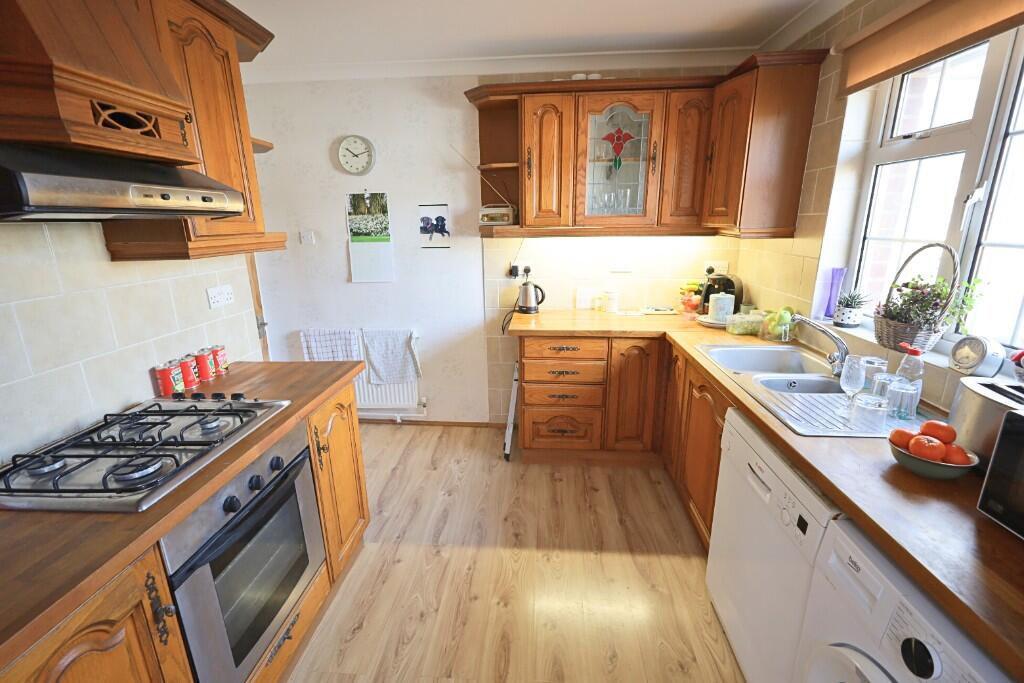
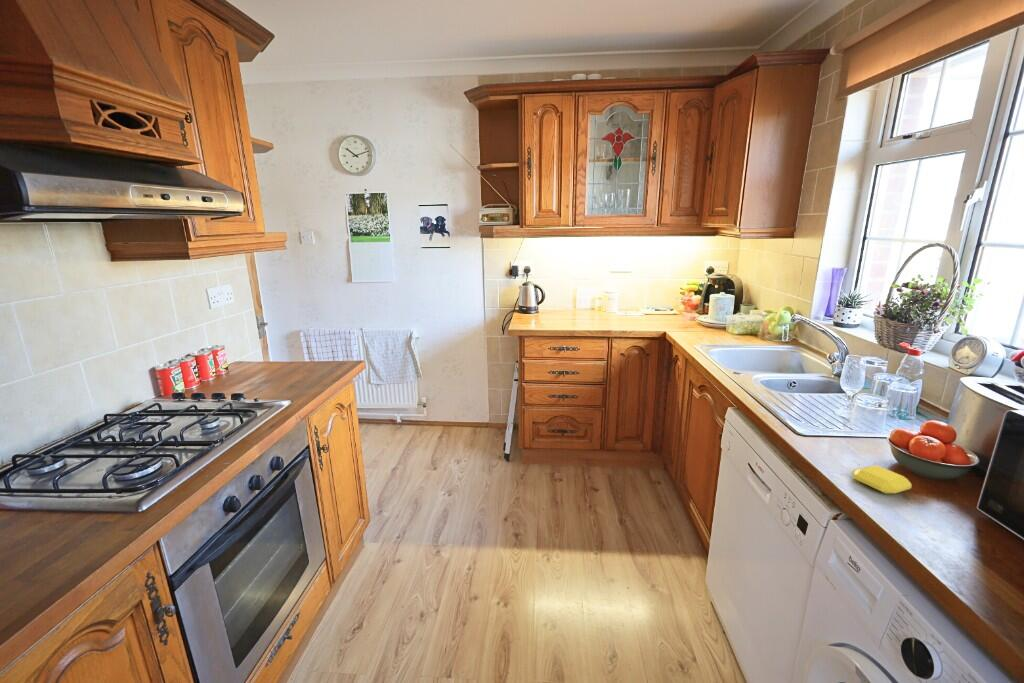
+ soap bar [851,464,913,495]
